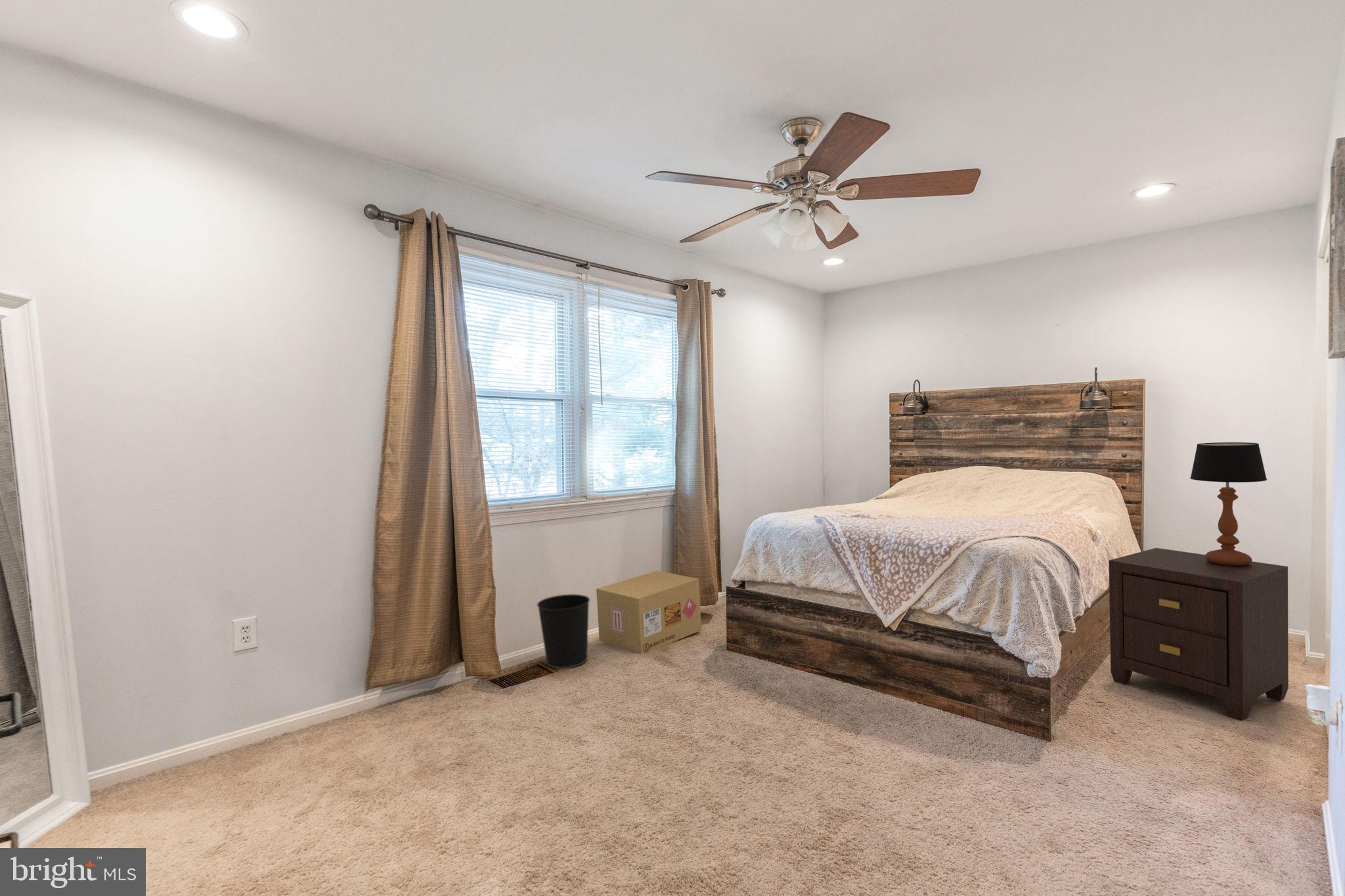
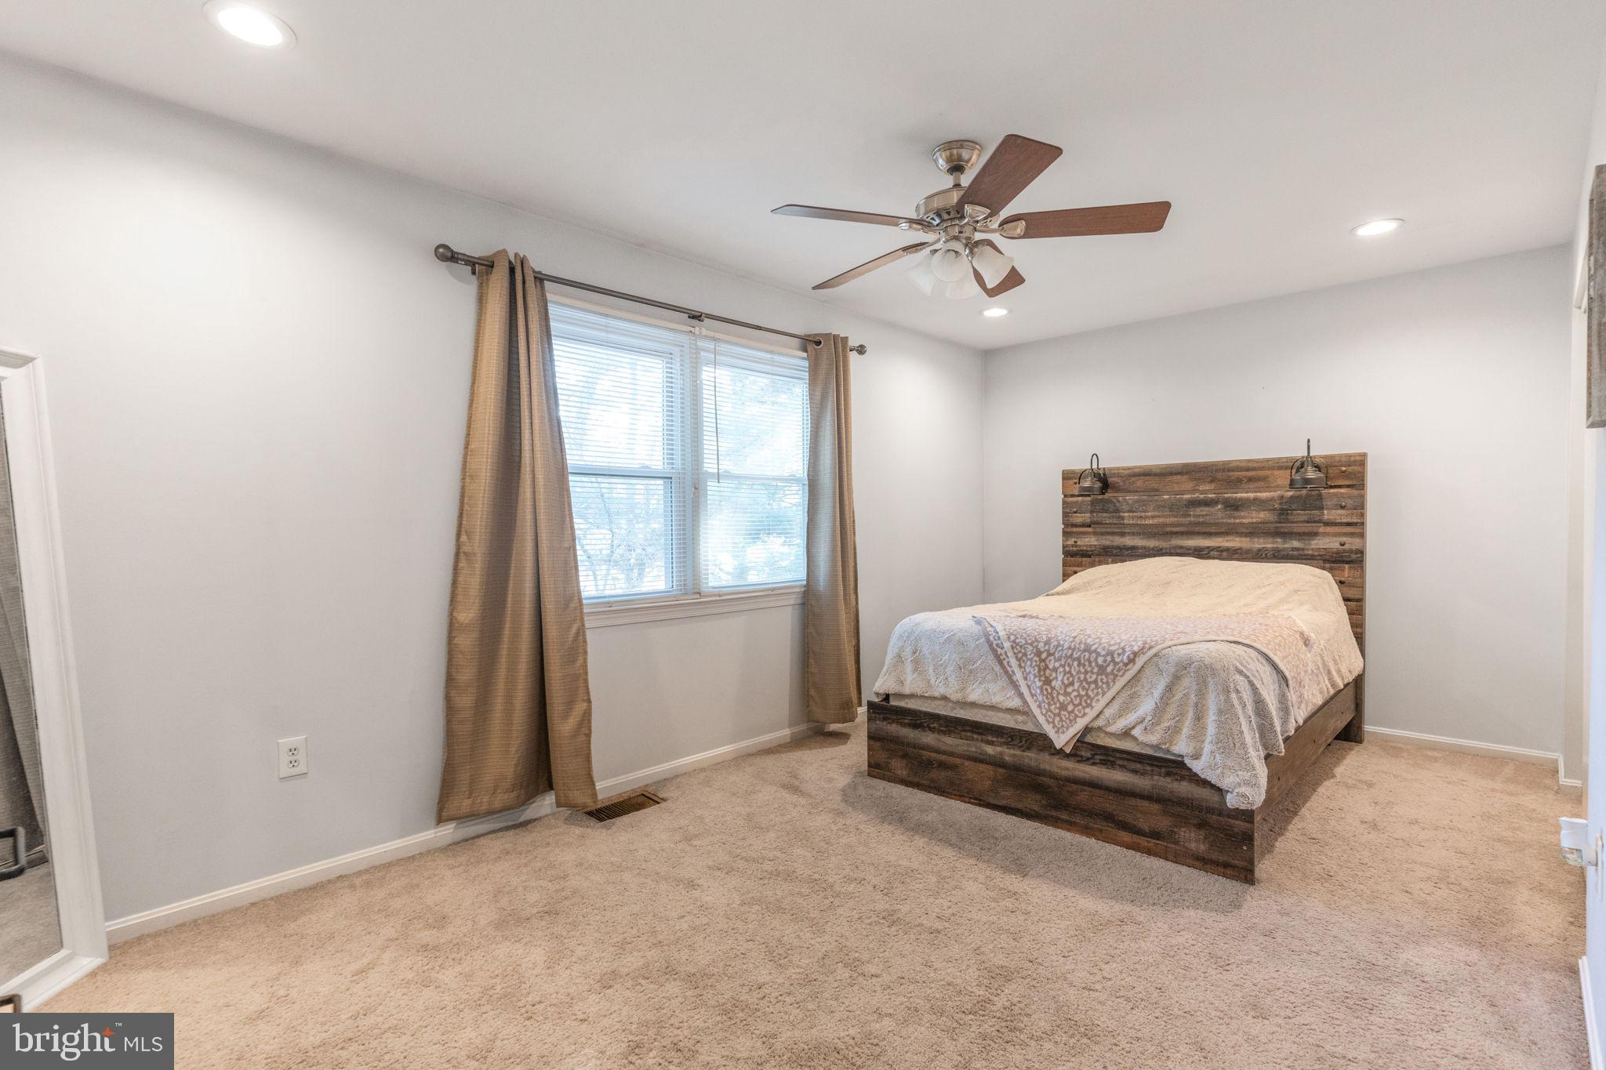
- table lamp [1189,442,1268,566]
- cardboard box [596,570,702,654]
- nightstand [1108,547,1289,721]
- wastebasket [536,593,590,670]
